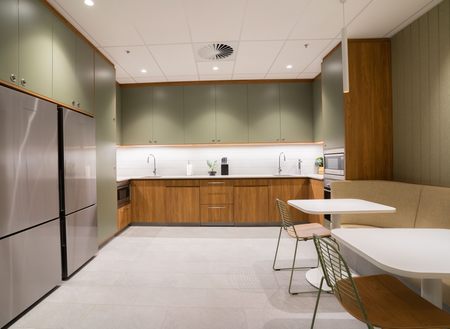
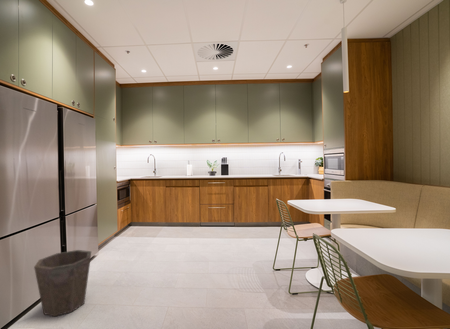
+ waste bin [33,249,92,317]
